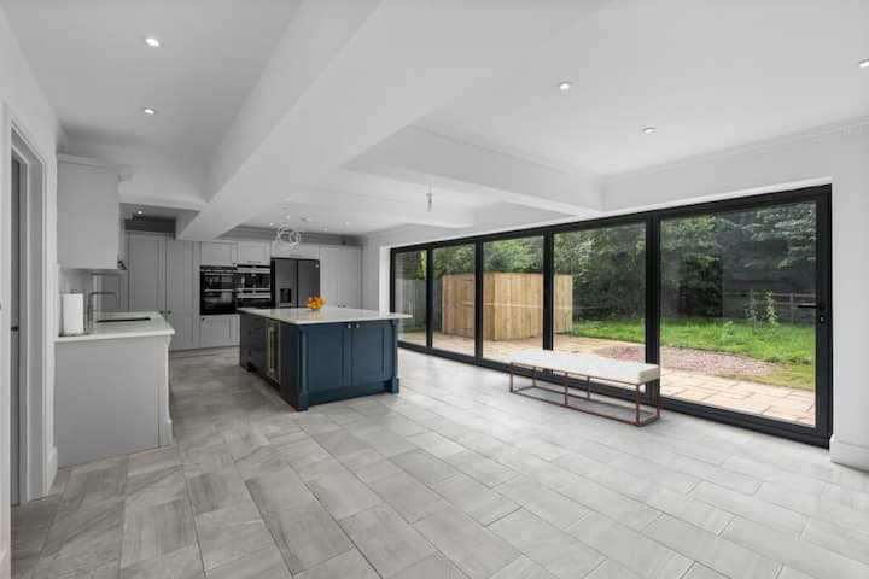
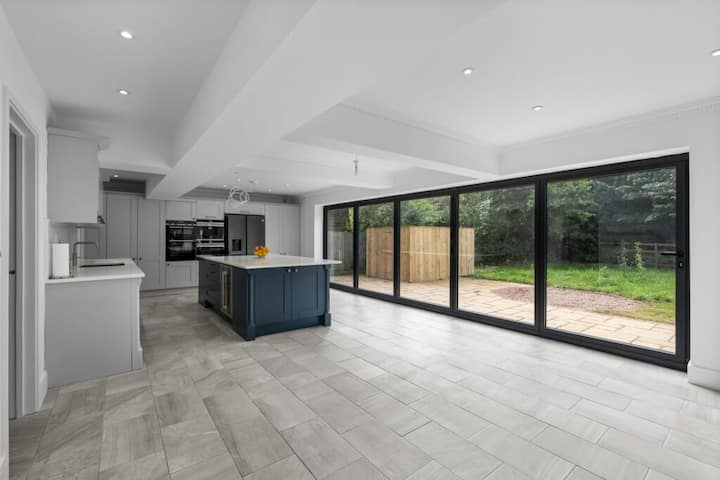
- bench [508,347,663,427]
